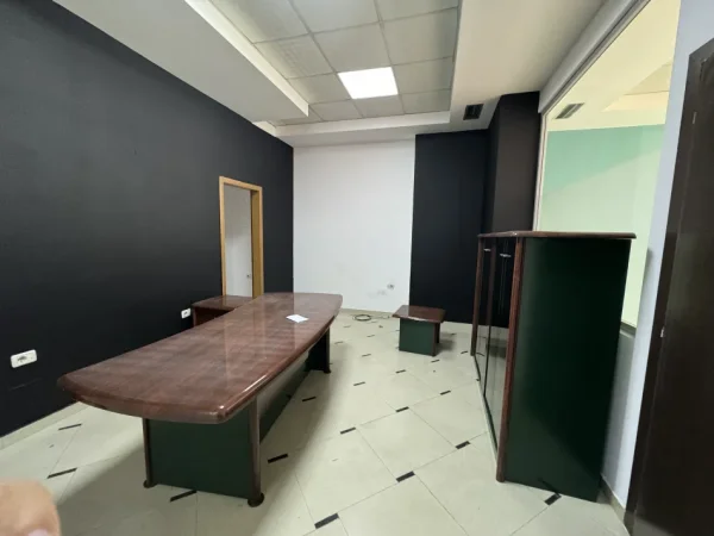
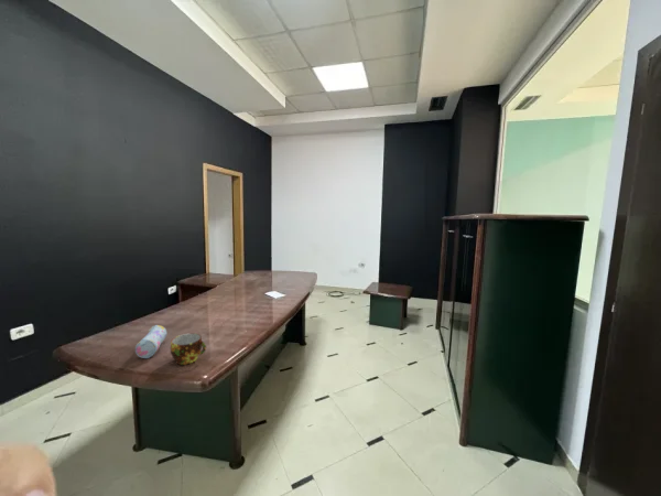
+ cup [170,333,207,366]
+ pencil case [134,324,167,359]
